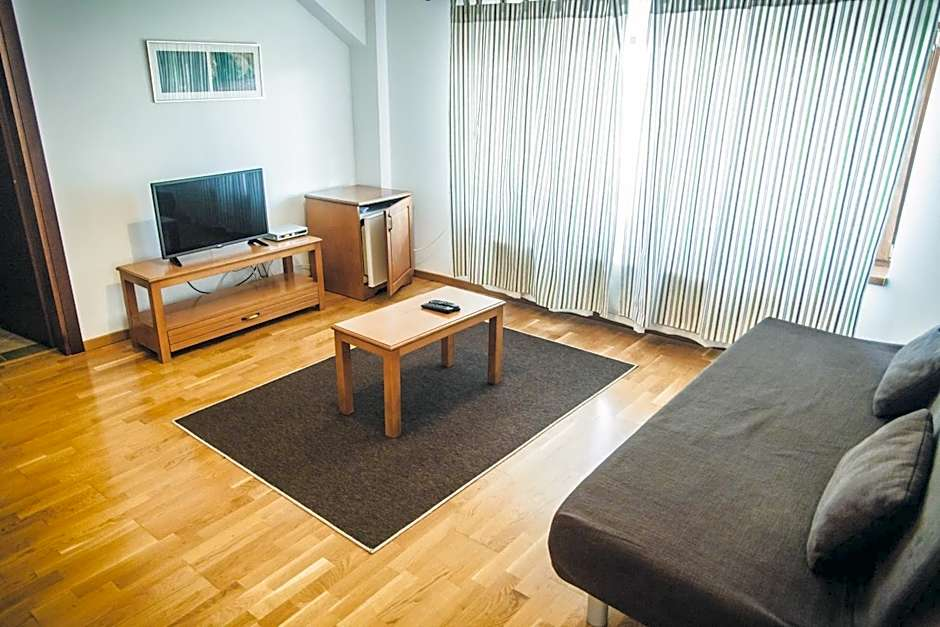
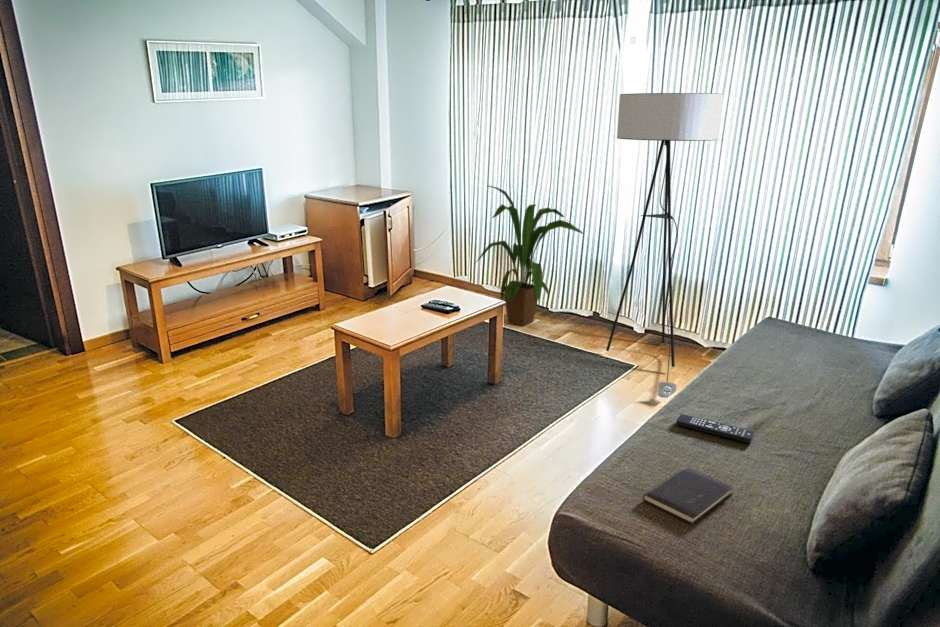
+ remote control [676,413,755,444]
+ hardcover book [642,466,735,526]
+ house plant [474,185,585,327]
+ floor lamp [605,92,725,399]
